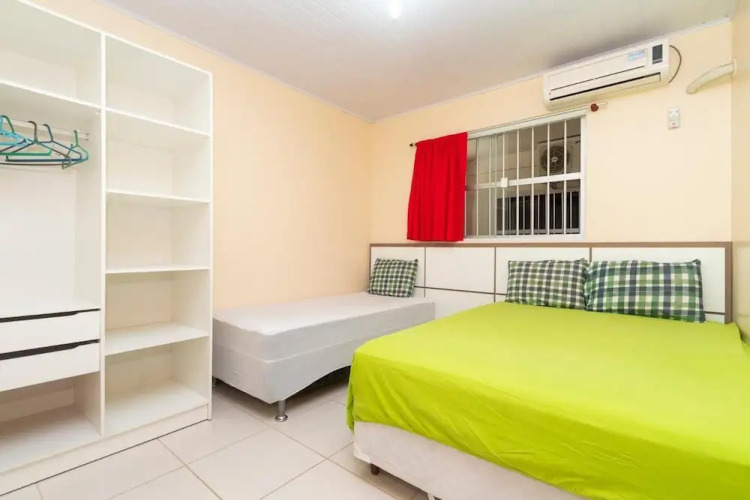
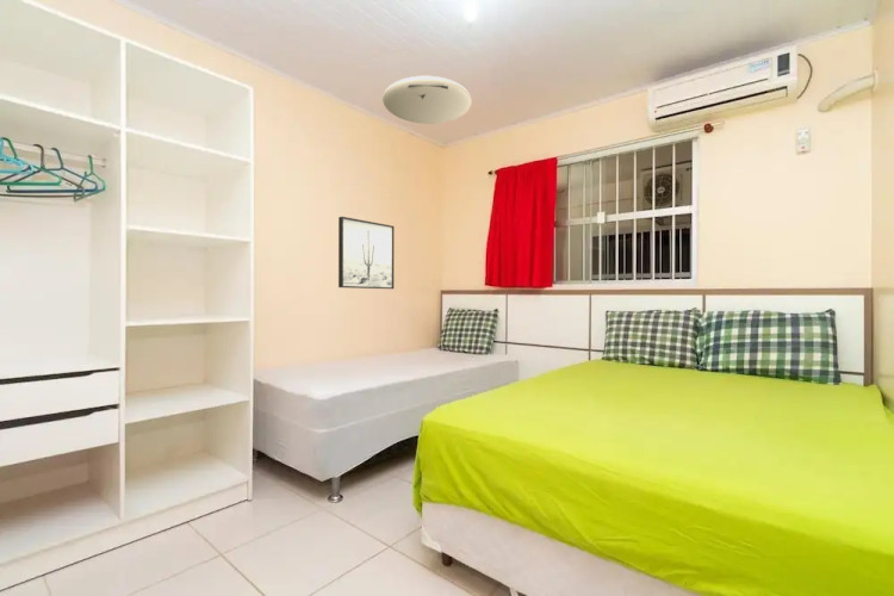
+ ceiling light [381,75,472,125]
+ wall art [337,216,396,290]
